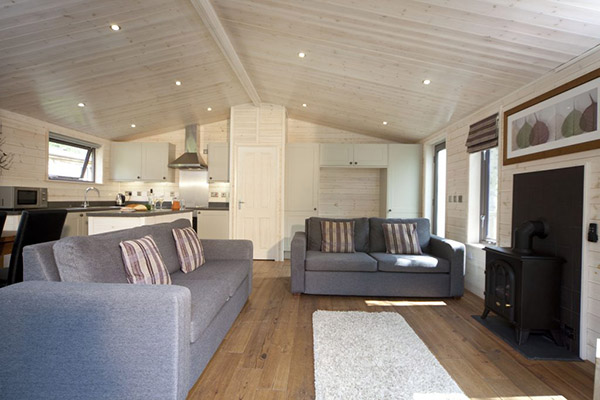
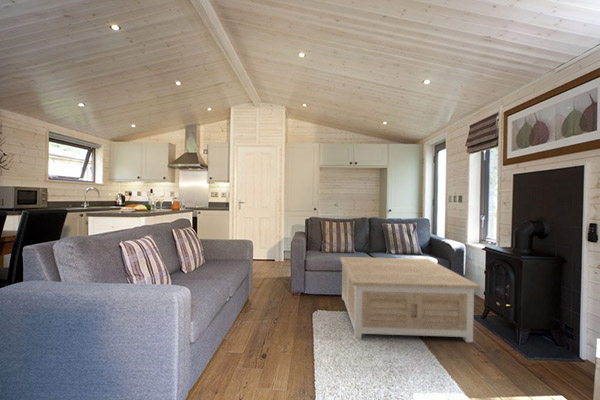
+ coffee table [339,256,481,343]
